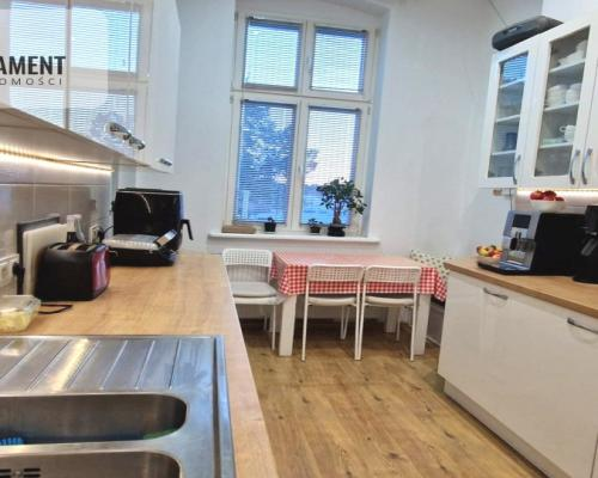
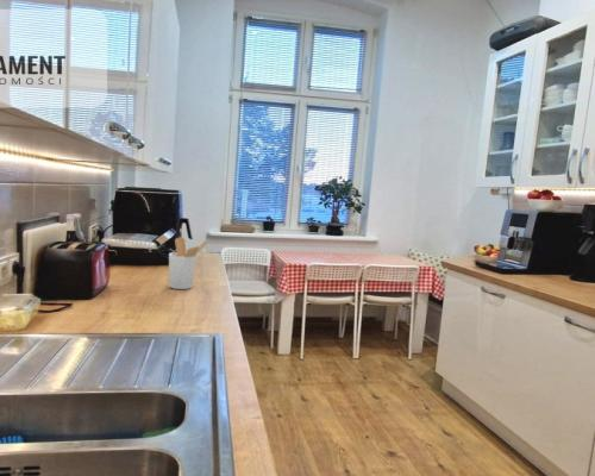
+ utensil holder [168,236,209,290]
